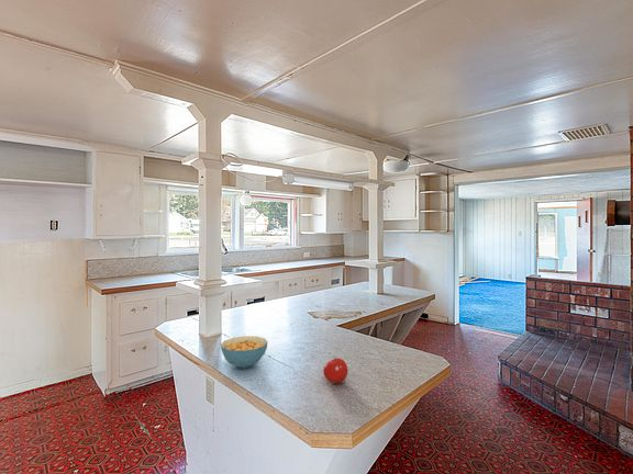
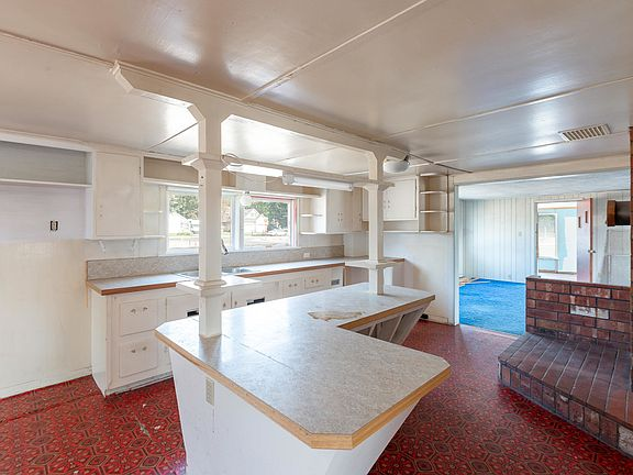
- fruit [322,357,348,384]
- cereal bowl [220,335,268,369]
